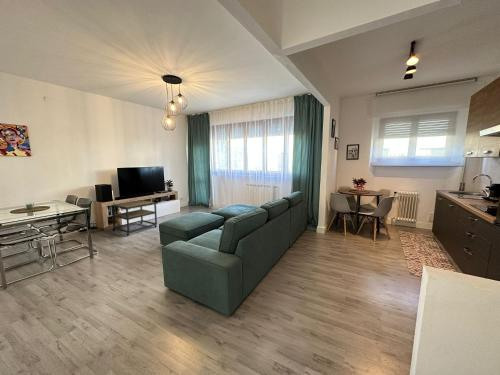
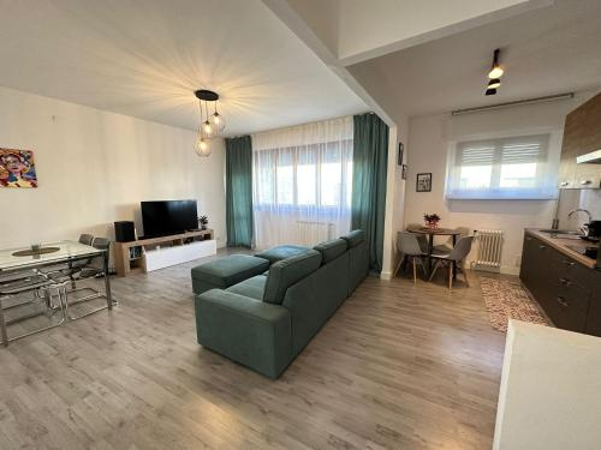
- side table [111,199,158,237]
